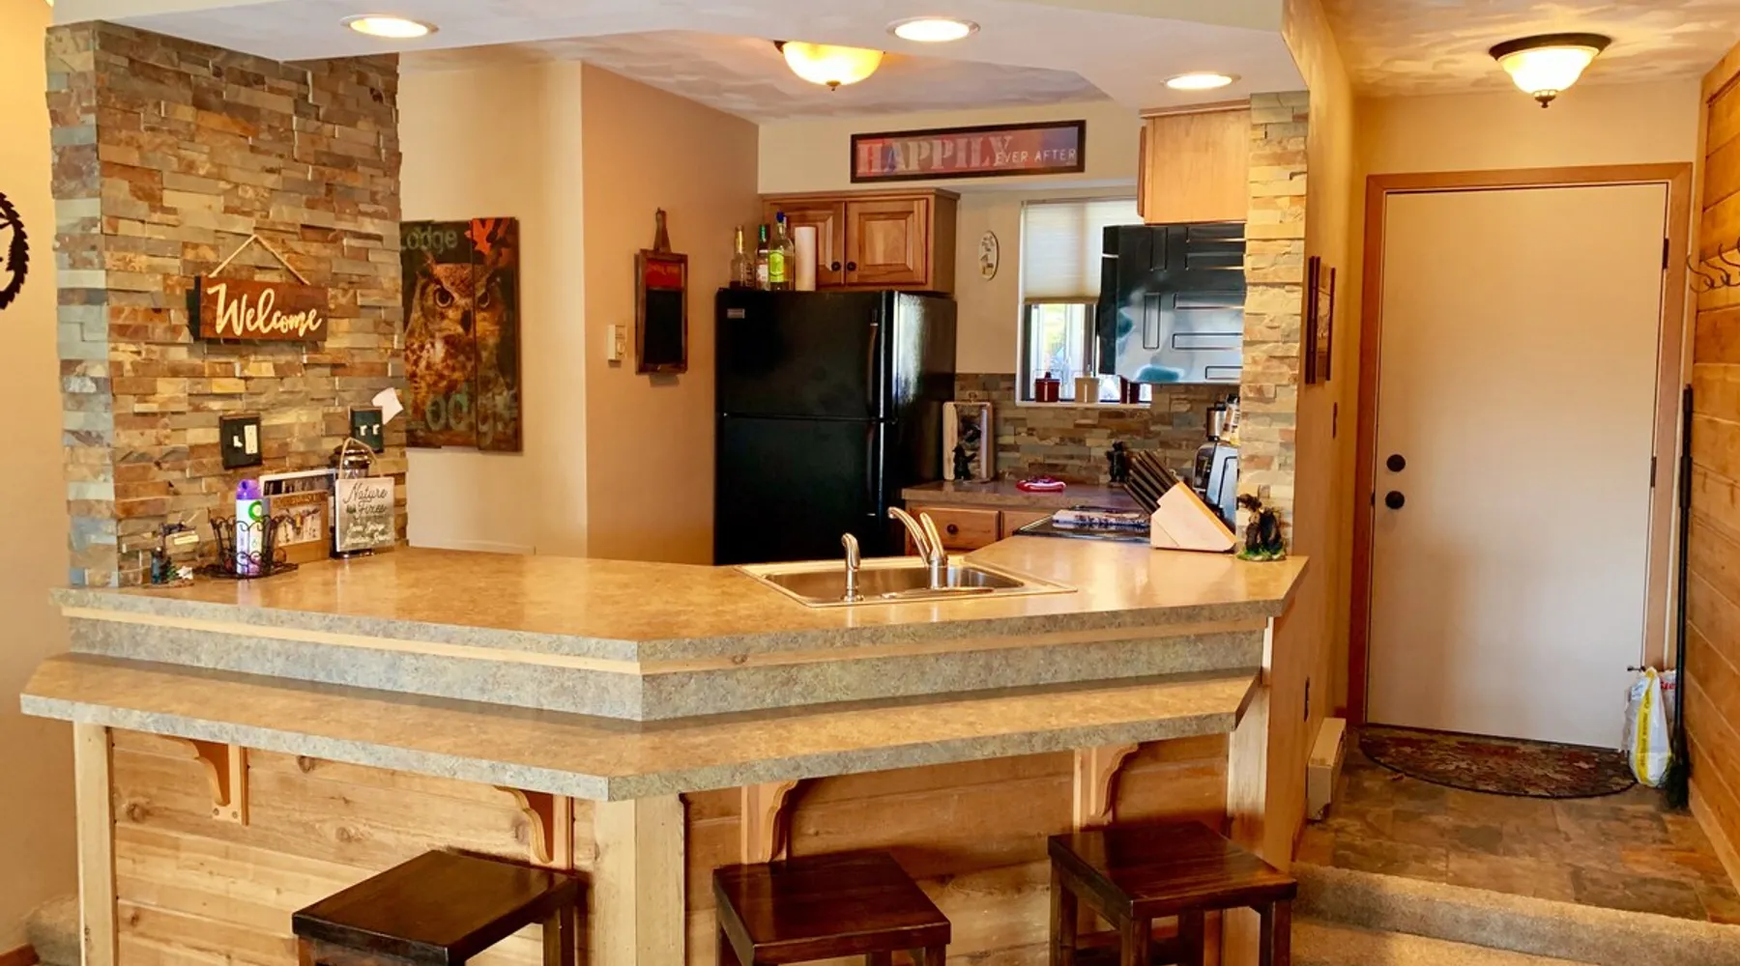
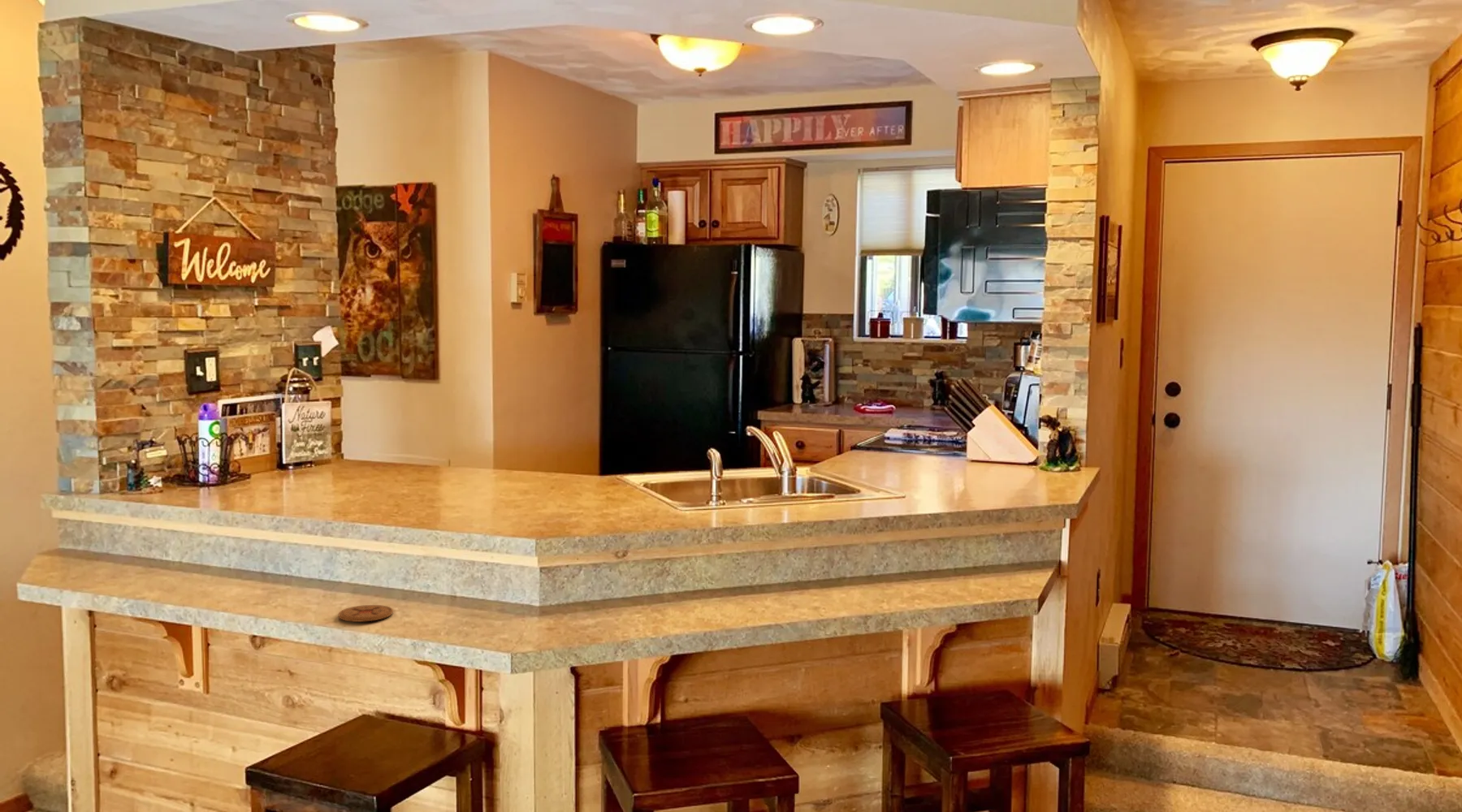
+ coaster [338,604,394,623]
